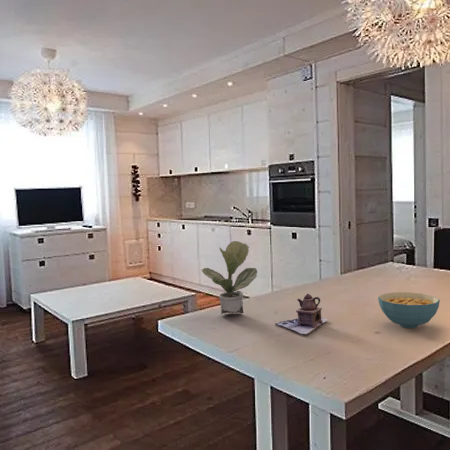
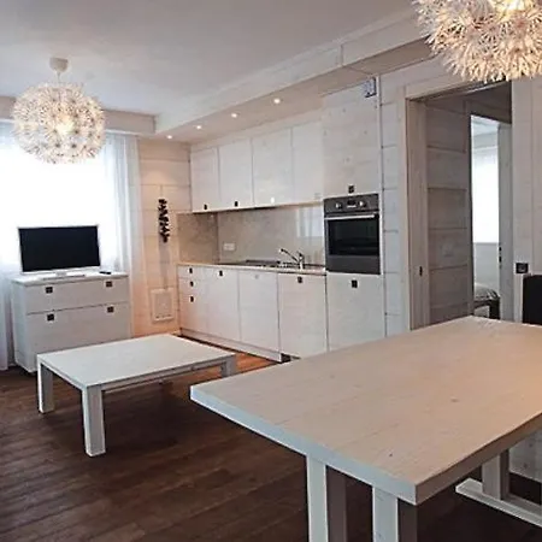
- cereal bowl [377,291,441,329]
- potted plant [200,240,258,315]
- teapot [274,293,328,336]
